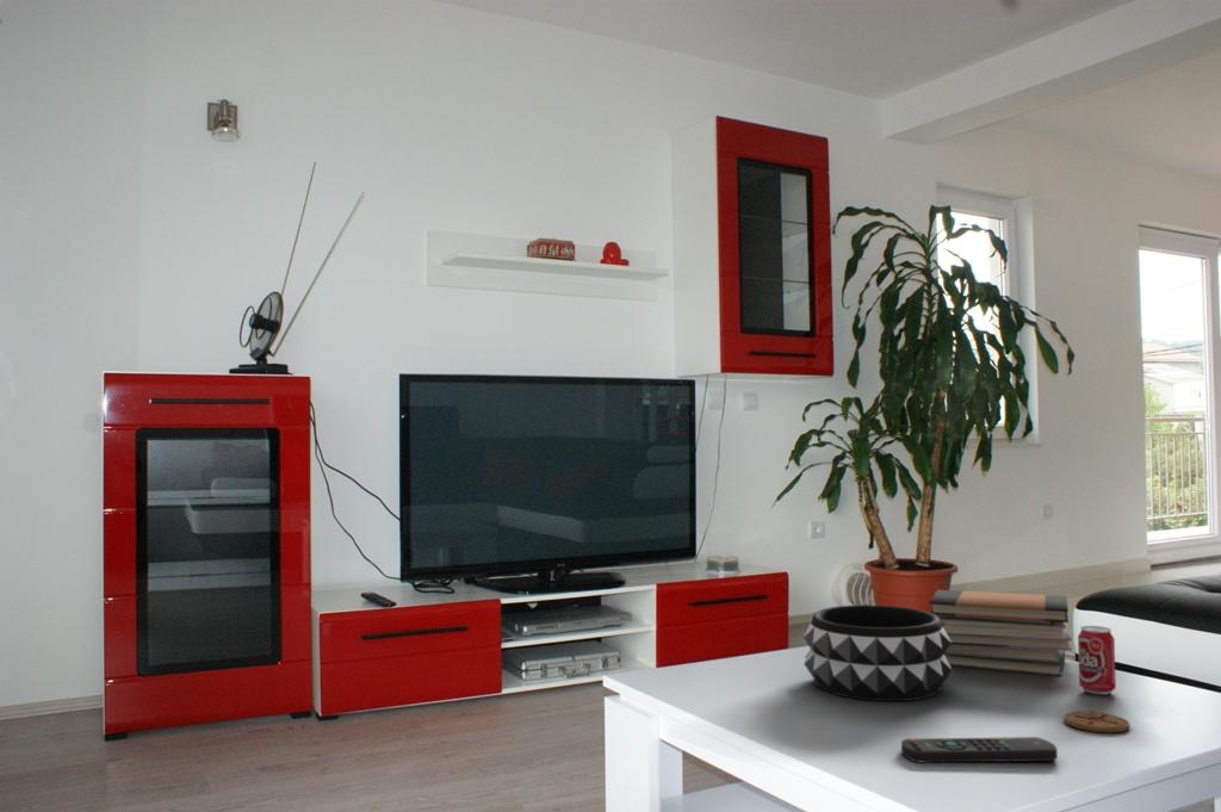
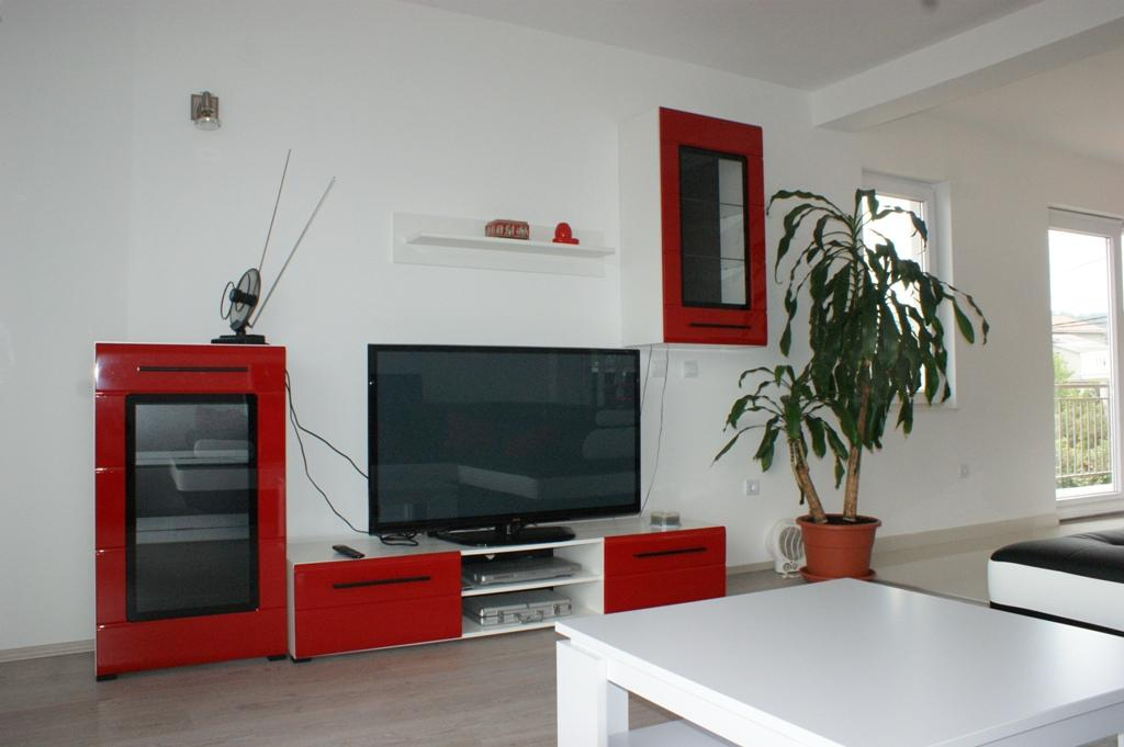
- coaster [1062,711,1130,733]
- remote control [900,736,1059,763]
- decorative bowl [802,603,953,702]
- book stack [928,589,1073,677]
- beverage can [1077,625,1117,696]
